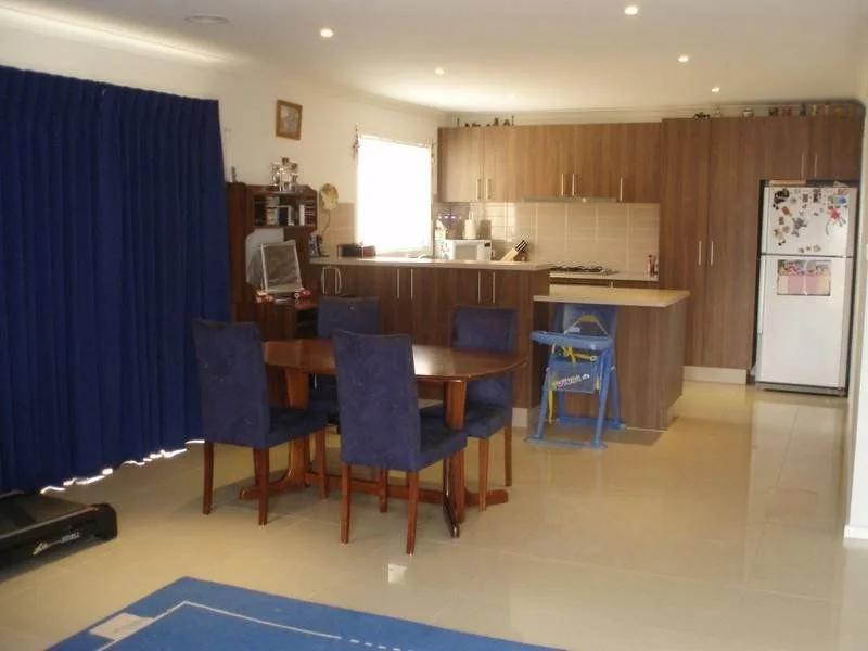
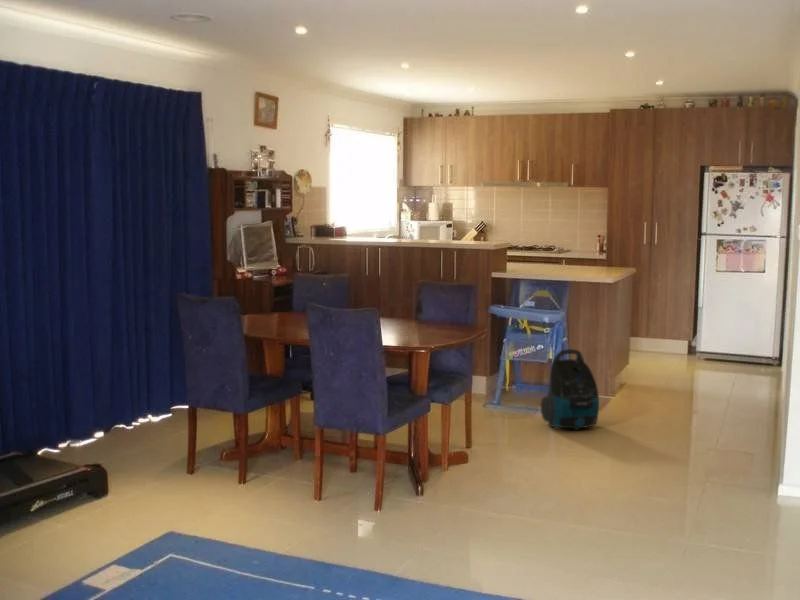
+ vacuum cleaner [540,348,600,431]
